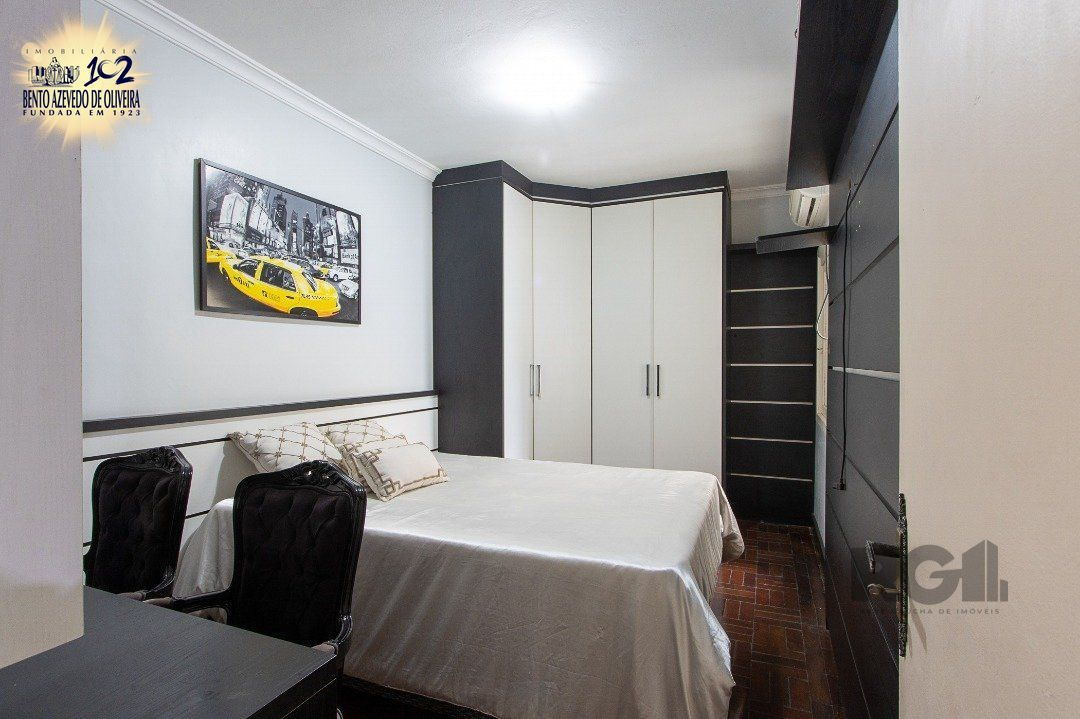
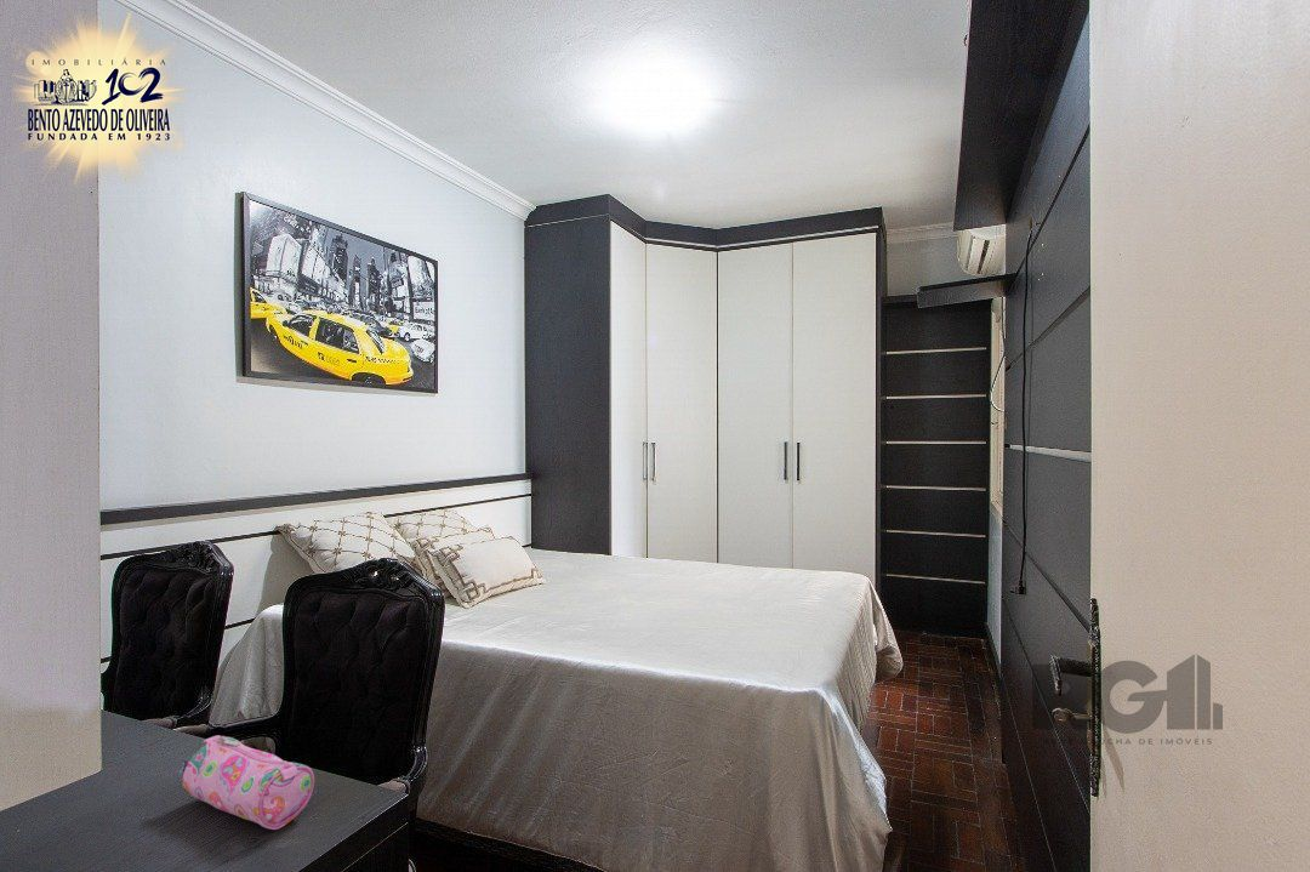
+ pencil case [177,735,315,831]
